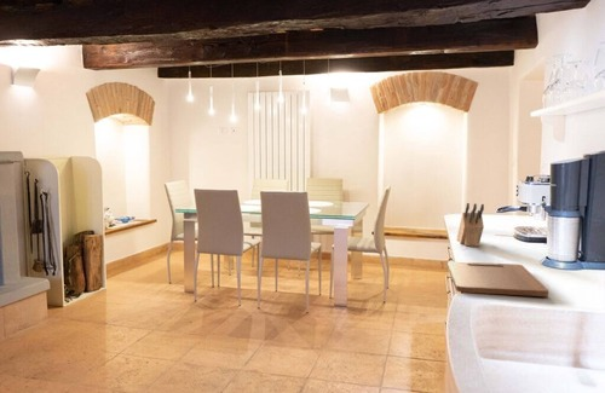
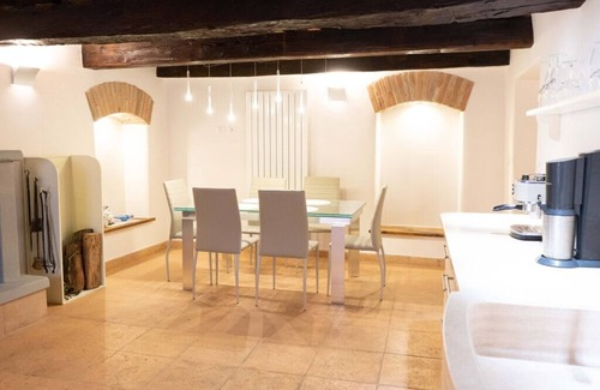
- cutting board [446,260,549,297]
- knife block [456,202,485,248]
